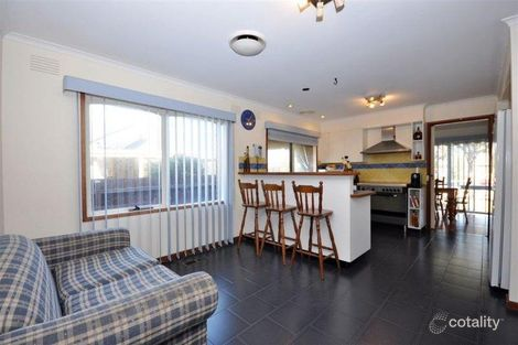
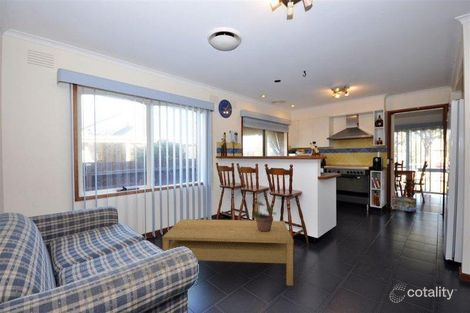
+ coffee table [161,218,294,287]
+ potted plant [250,197,278,232]
+ box [391,195,417,213]
